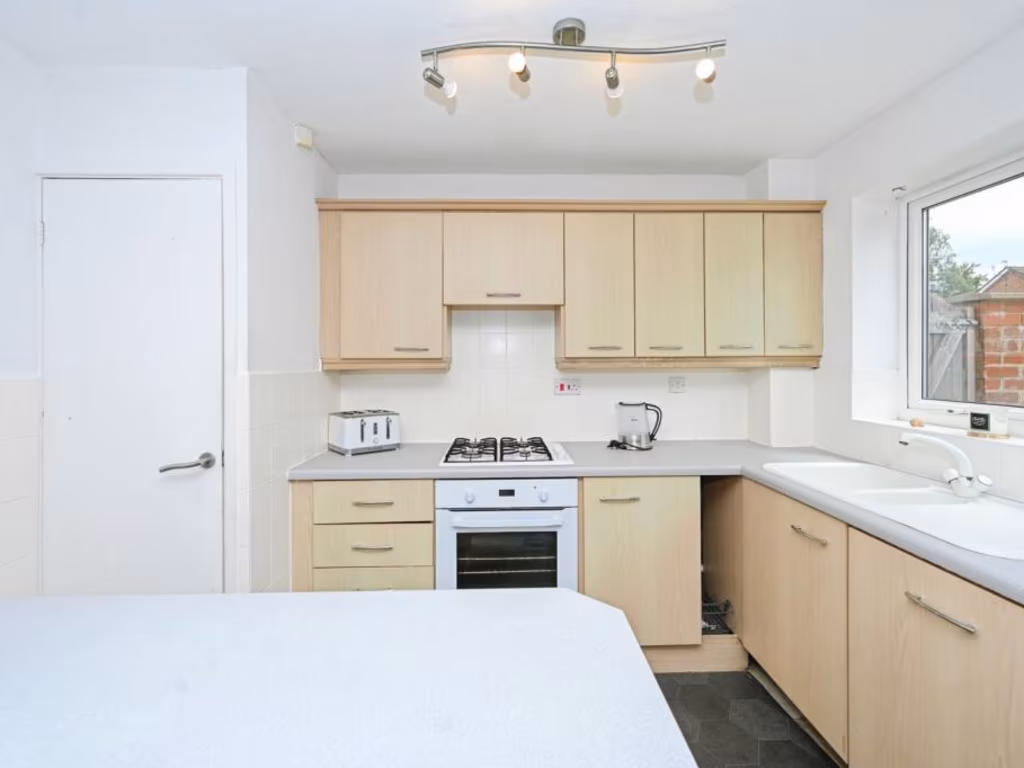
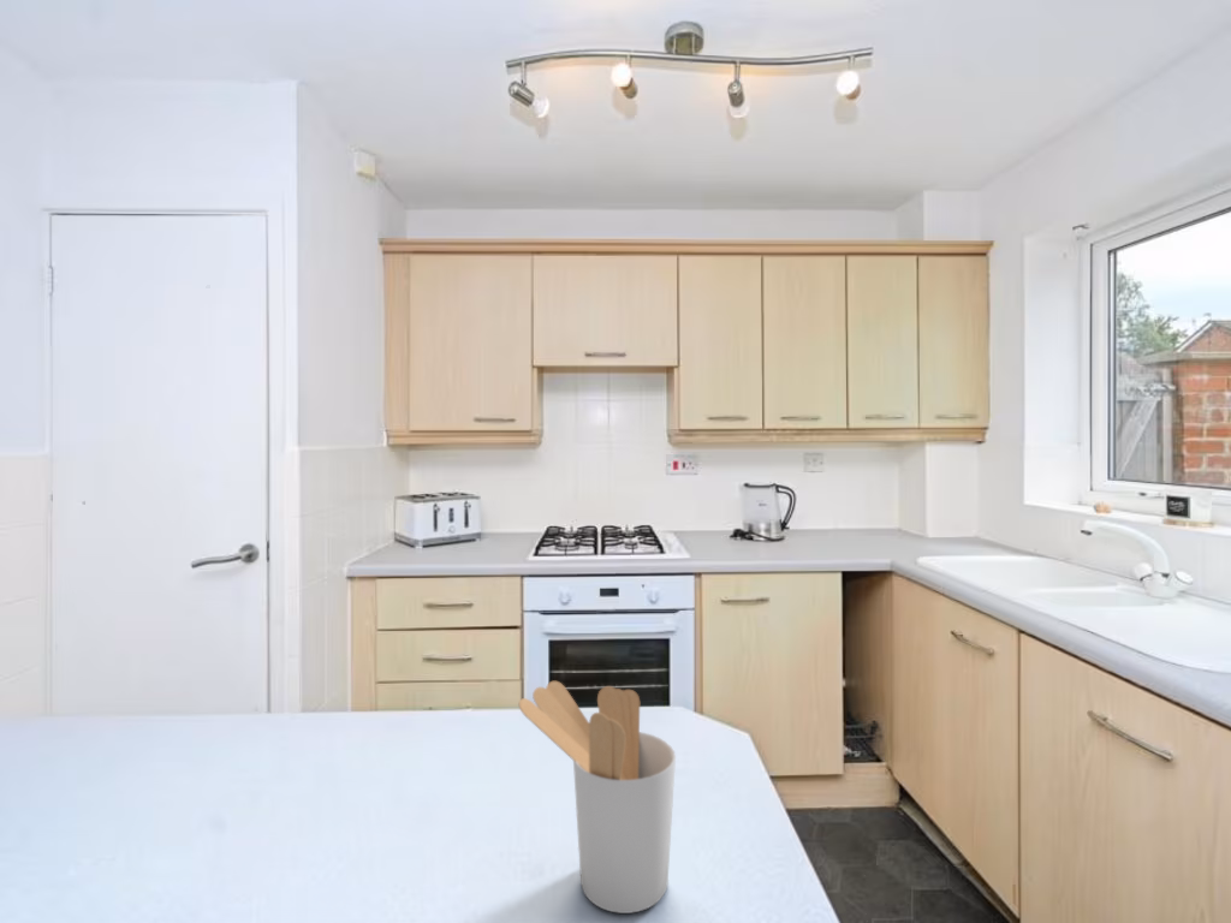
+ utensil holder [518,680,677,915]
